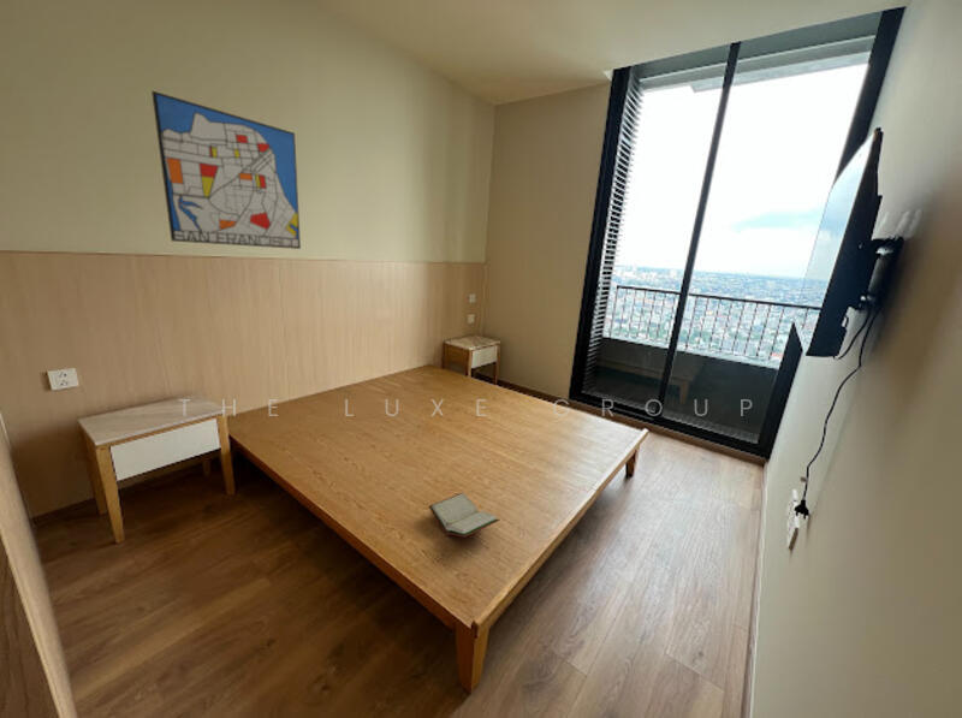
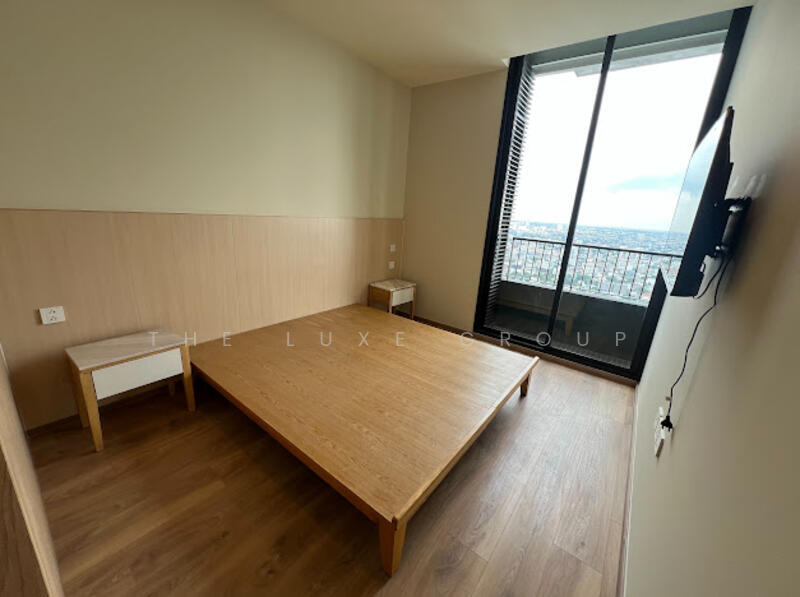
- book [428,492,501,539]
- wall art [150,90,302,250]
